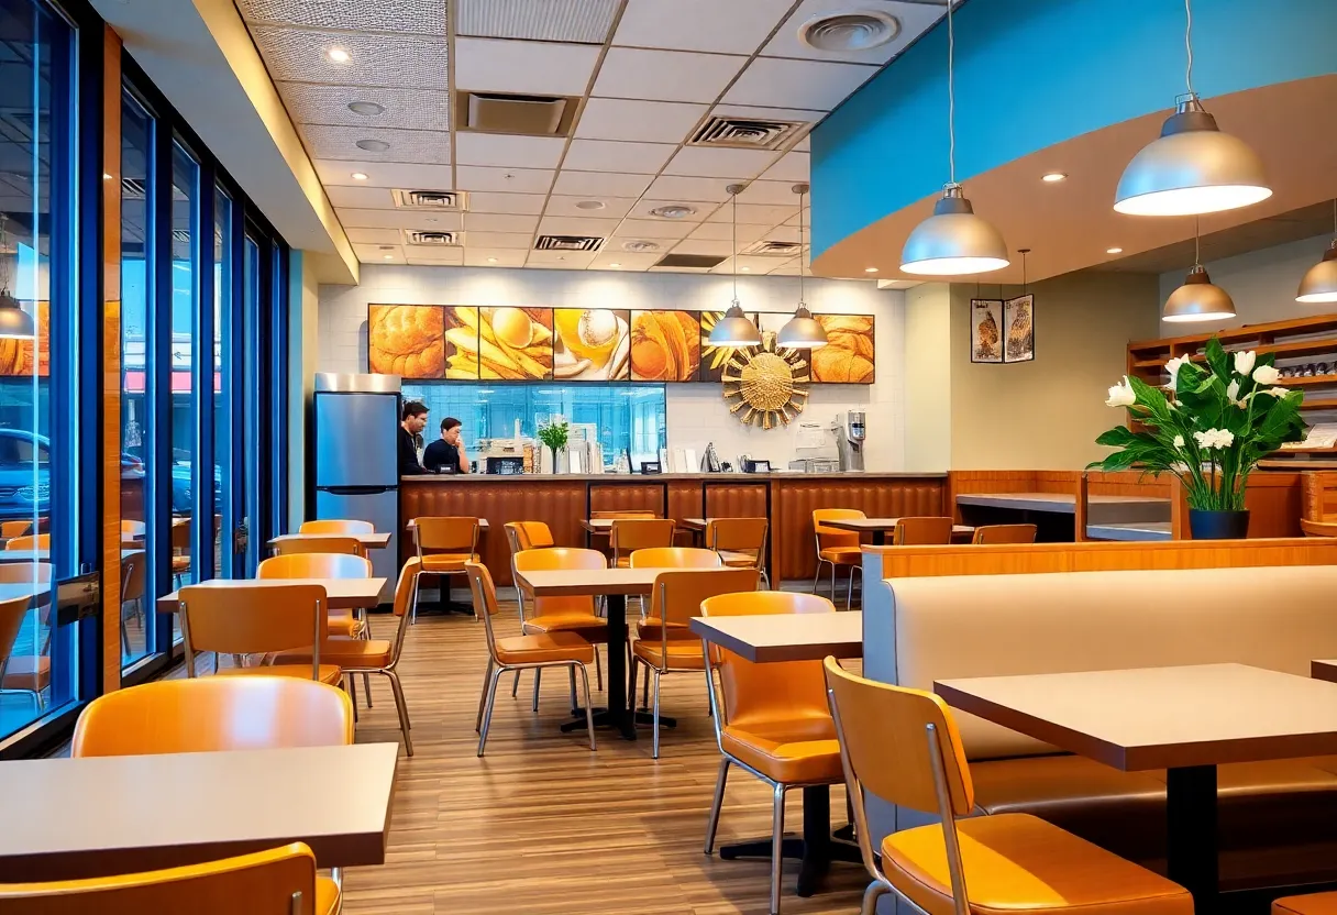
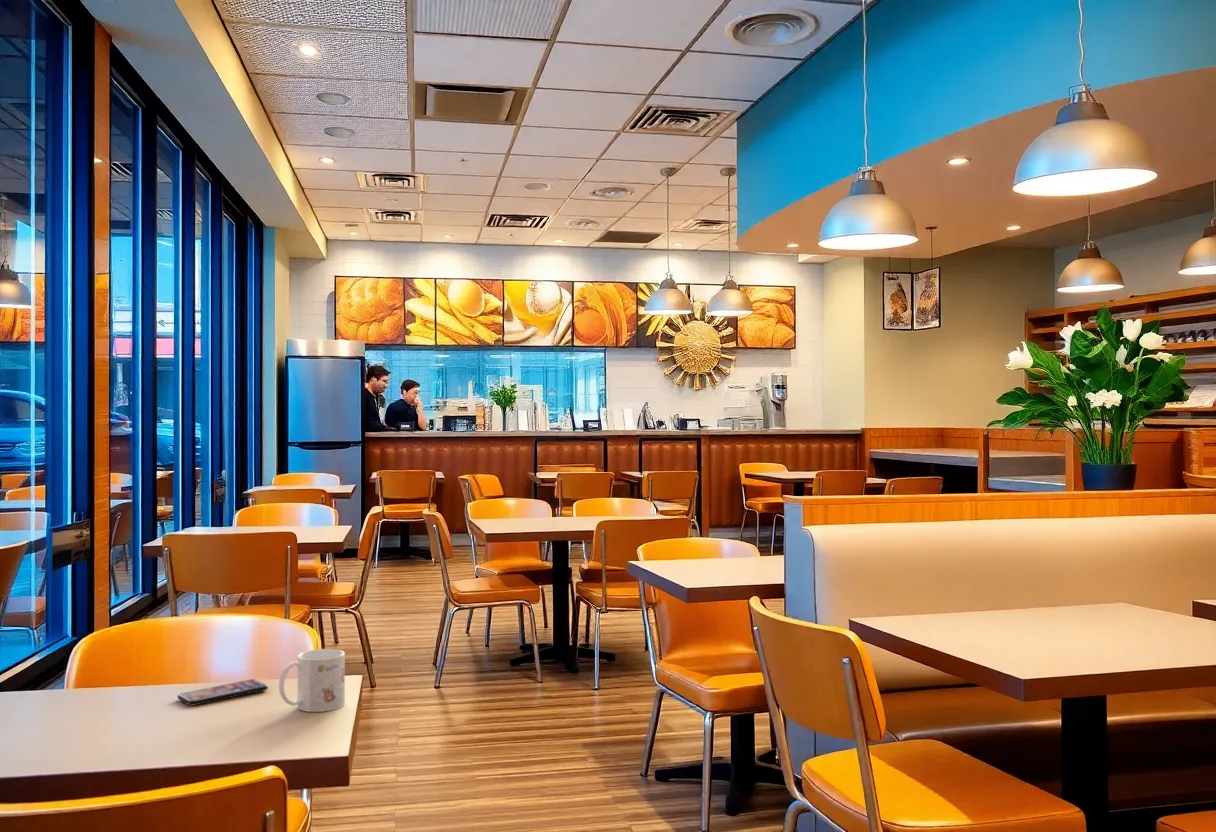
+ mug [278,648,346,713]
+ smartphone [176,678,269,706]
